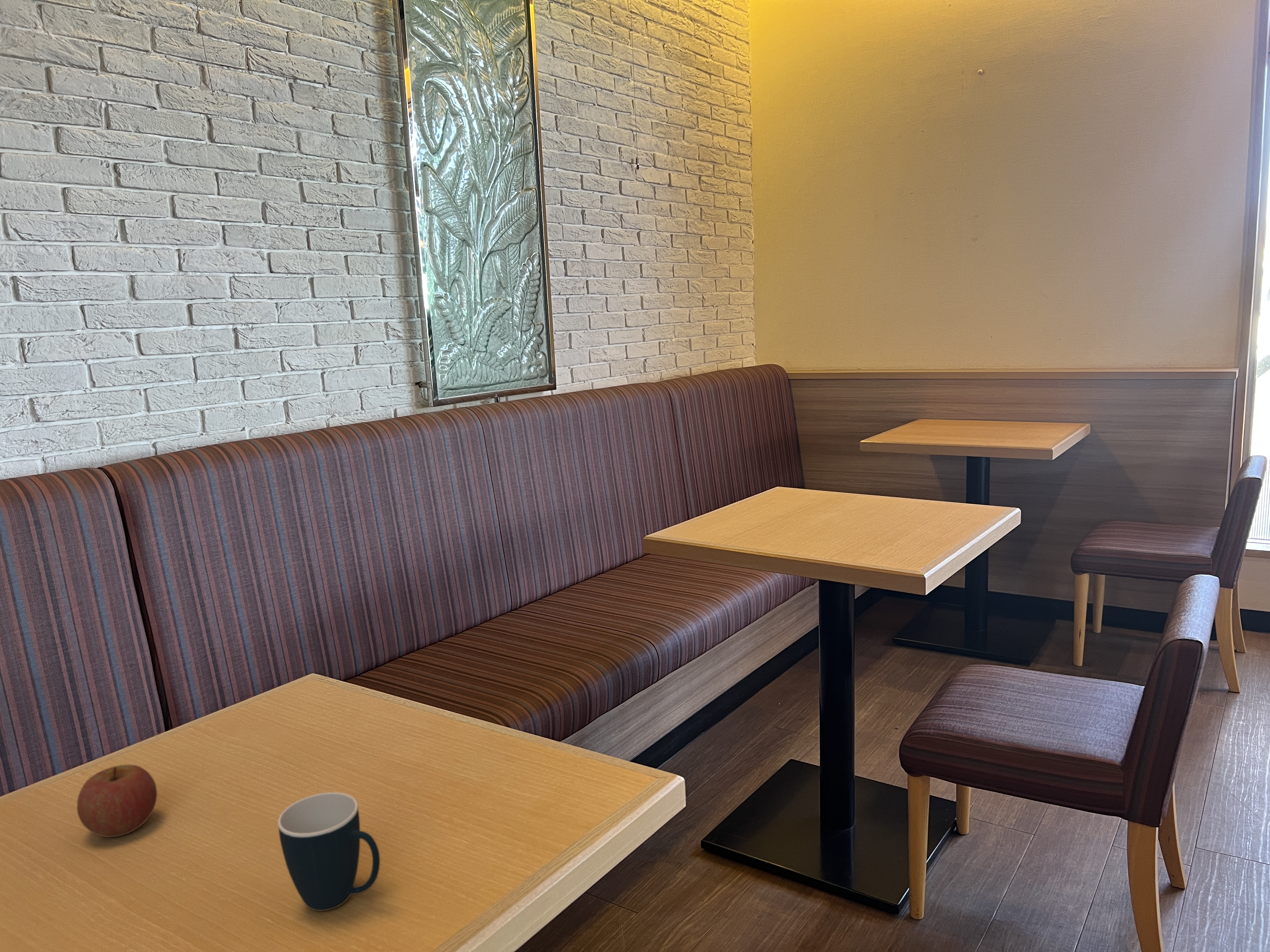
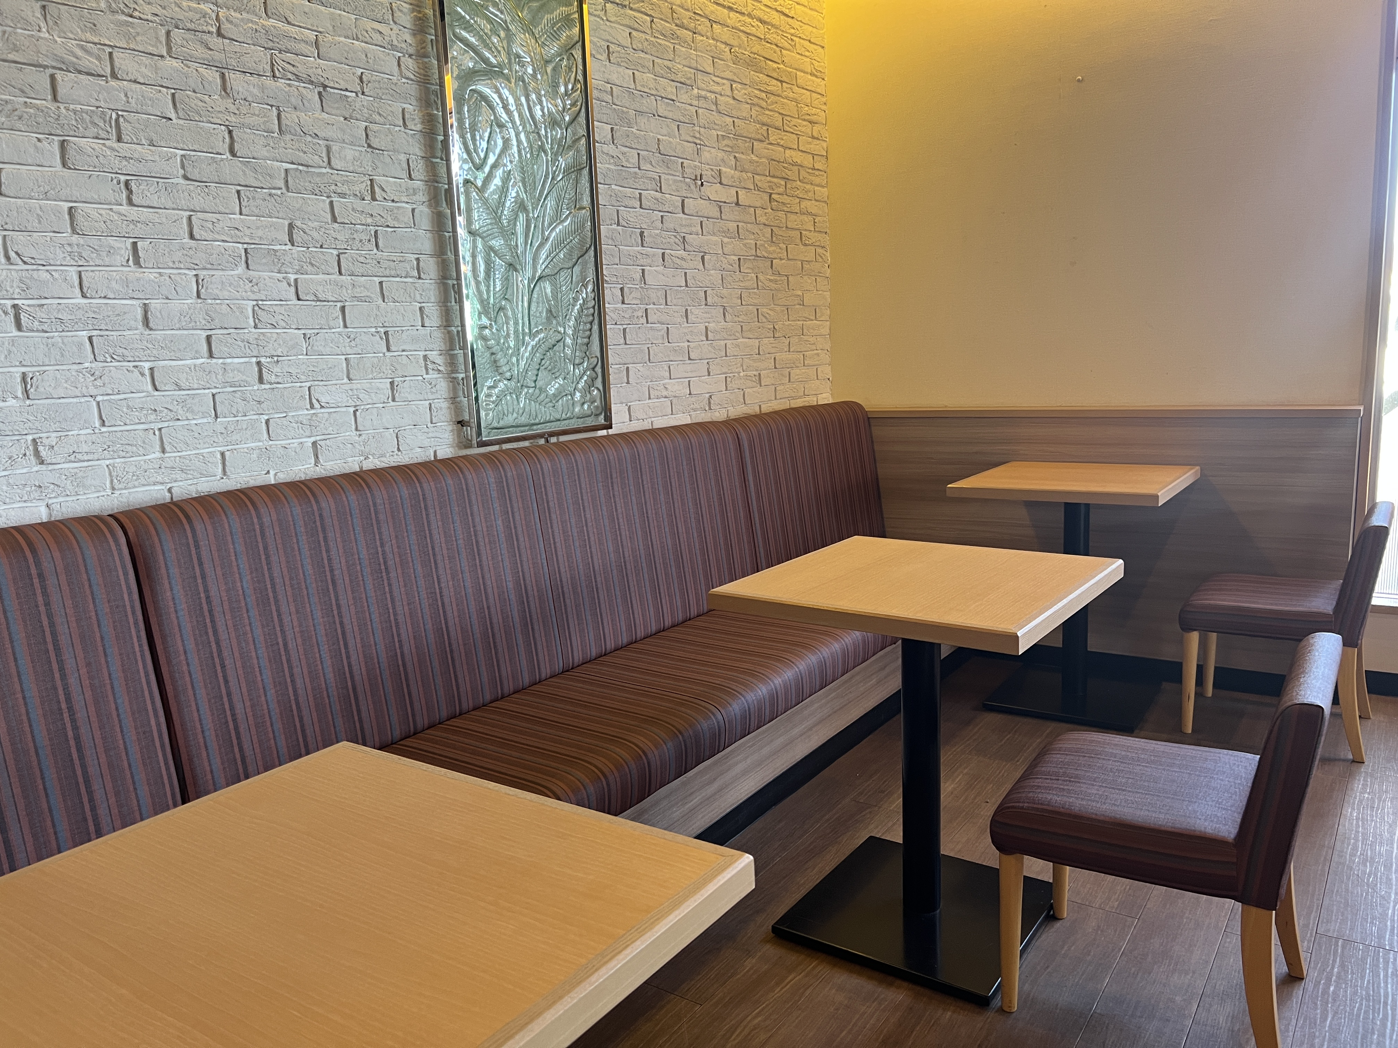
- mug [278,792,380,911]
- apple [77,764,157,837]
